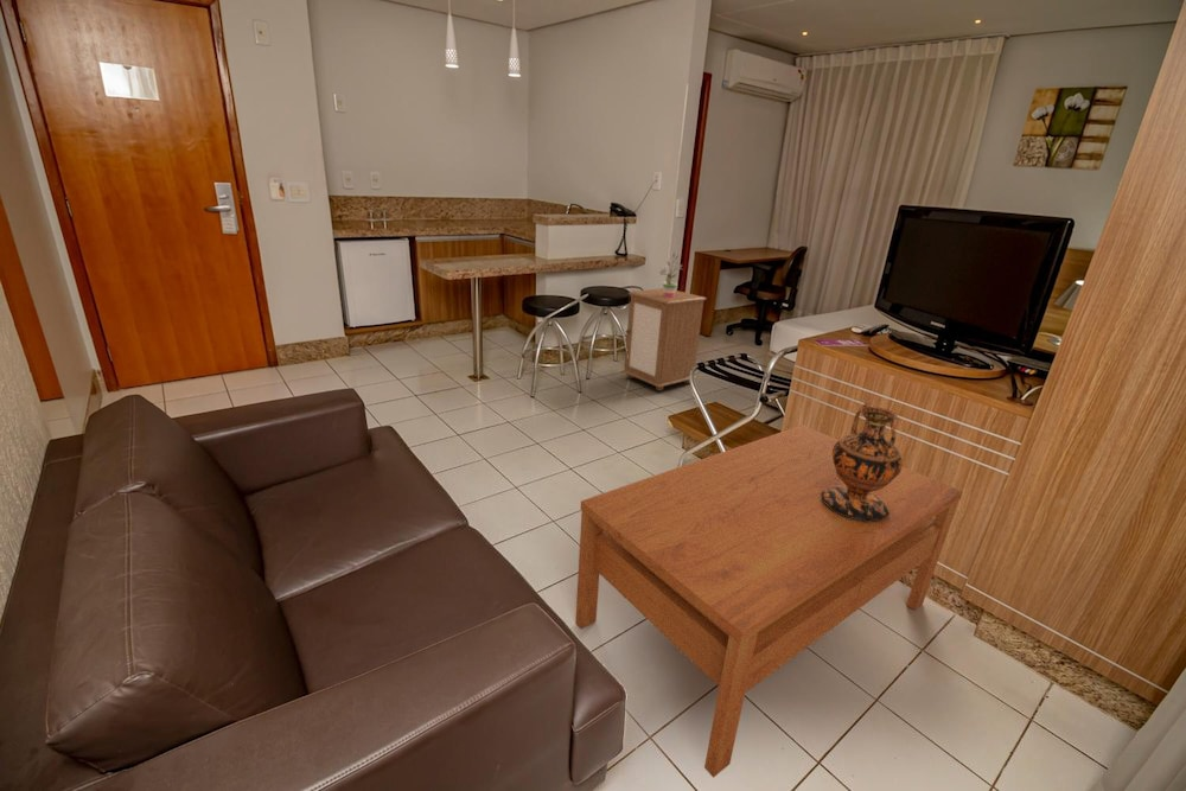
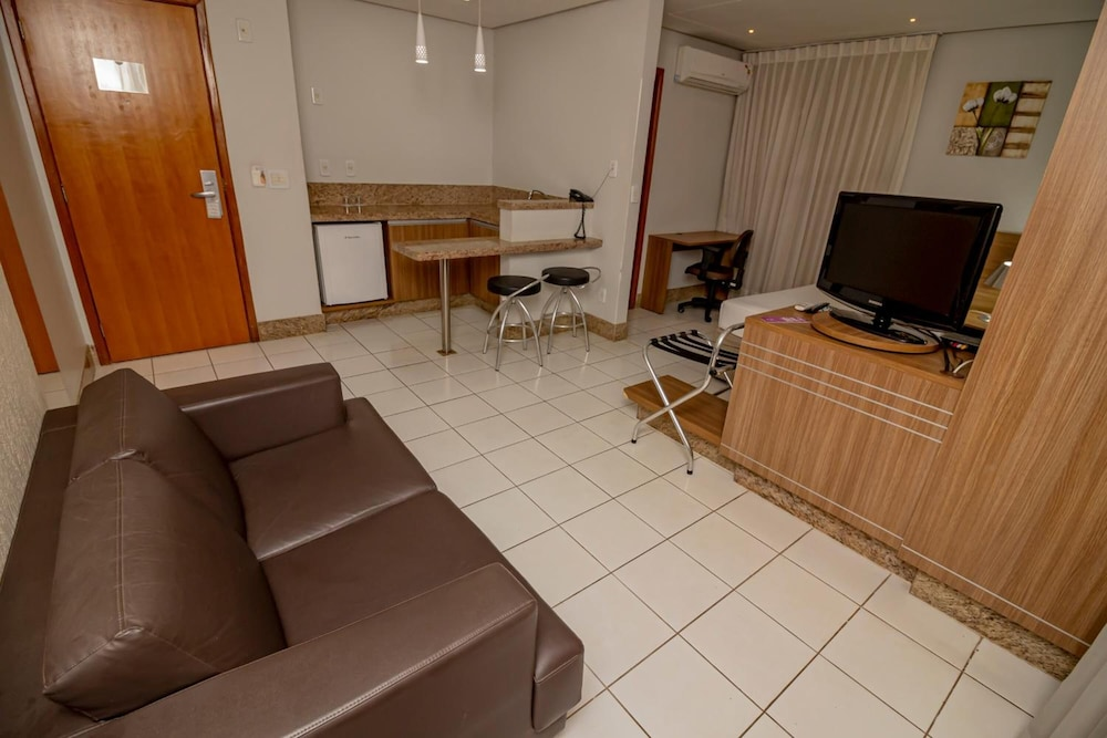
- potted plant [656,251,683,296]
- cabinet [621,287,707,393]
- vase [821,401,904,522]
- coffee table [574,423,964,779]
